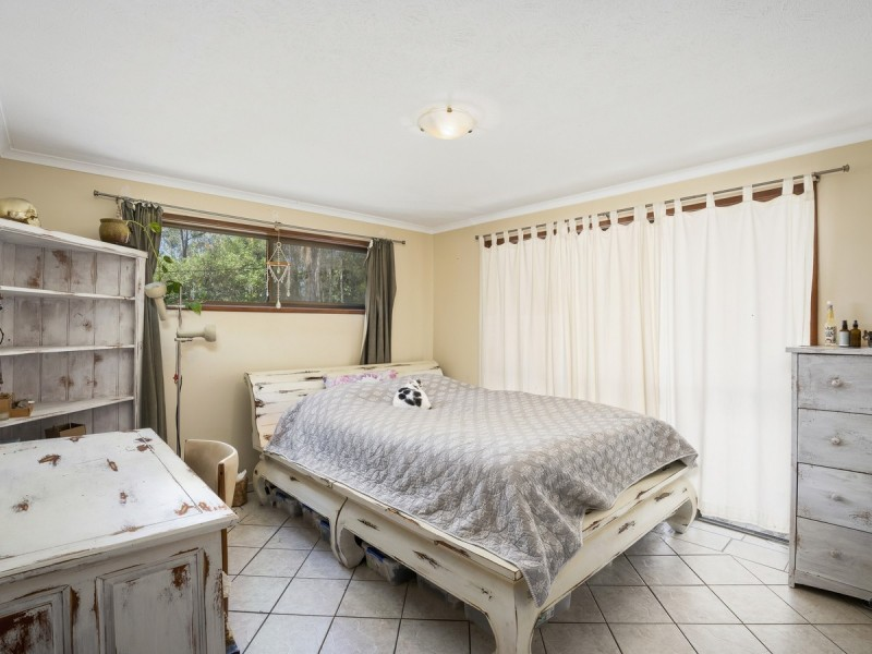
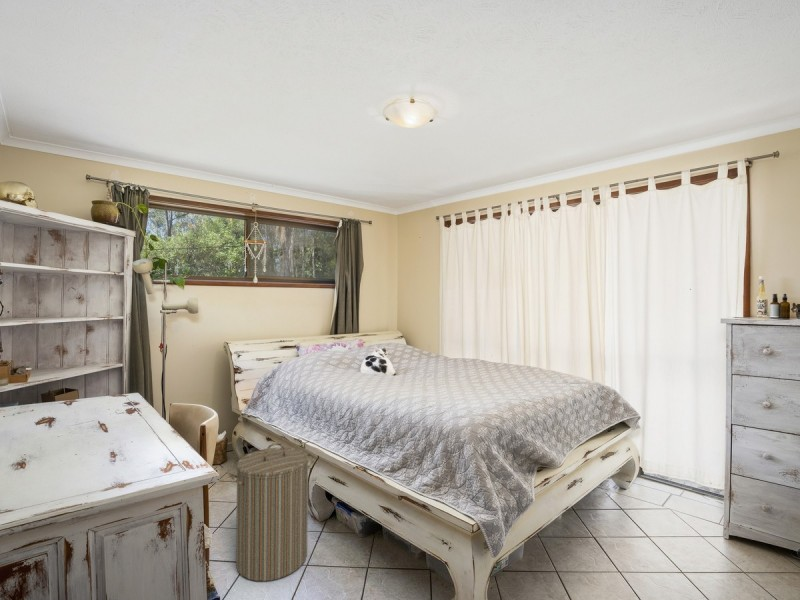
+ laundry hamper [228,442,315,582]
